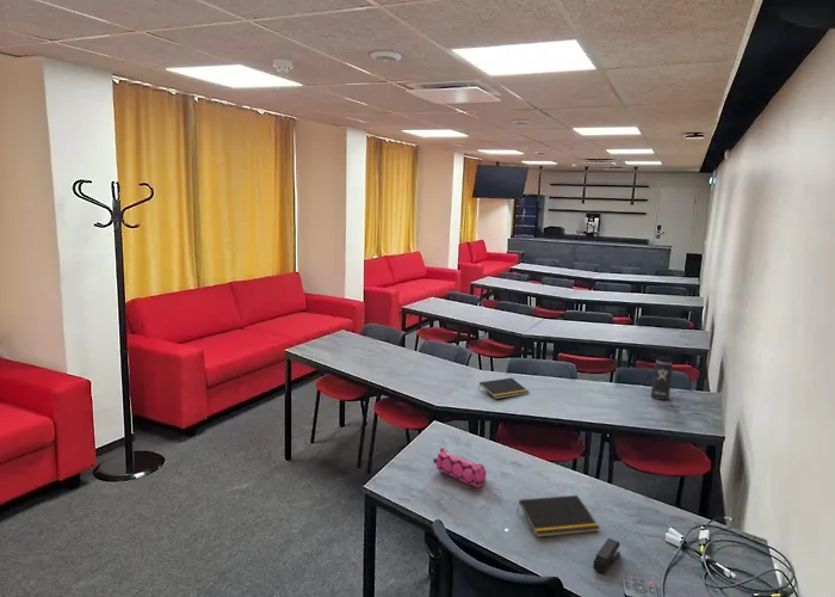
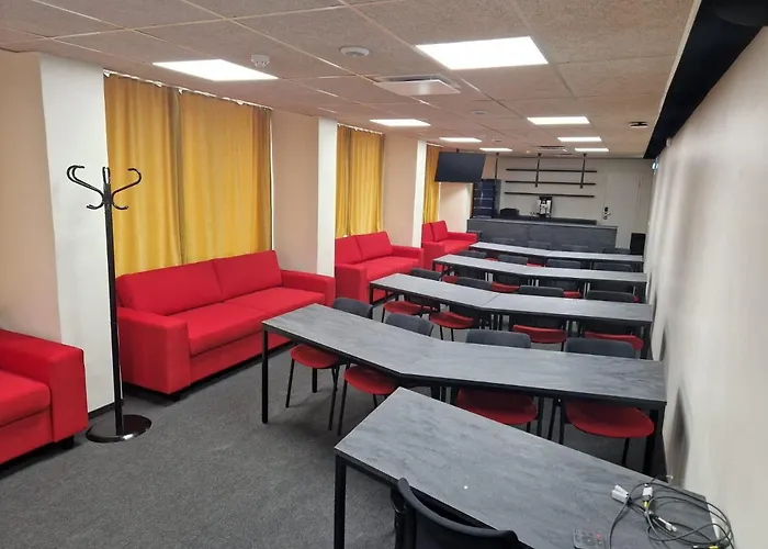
- notepad [477,377,530,400]
- notepad [515,494,601,538]
- stapler [592,537,621,576]
- pencil case [432,447,488,488]
- thermos bottle [650,347,674,401]
